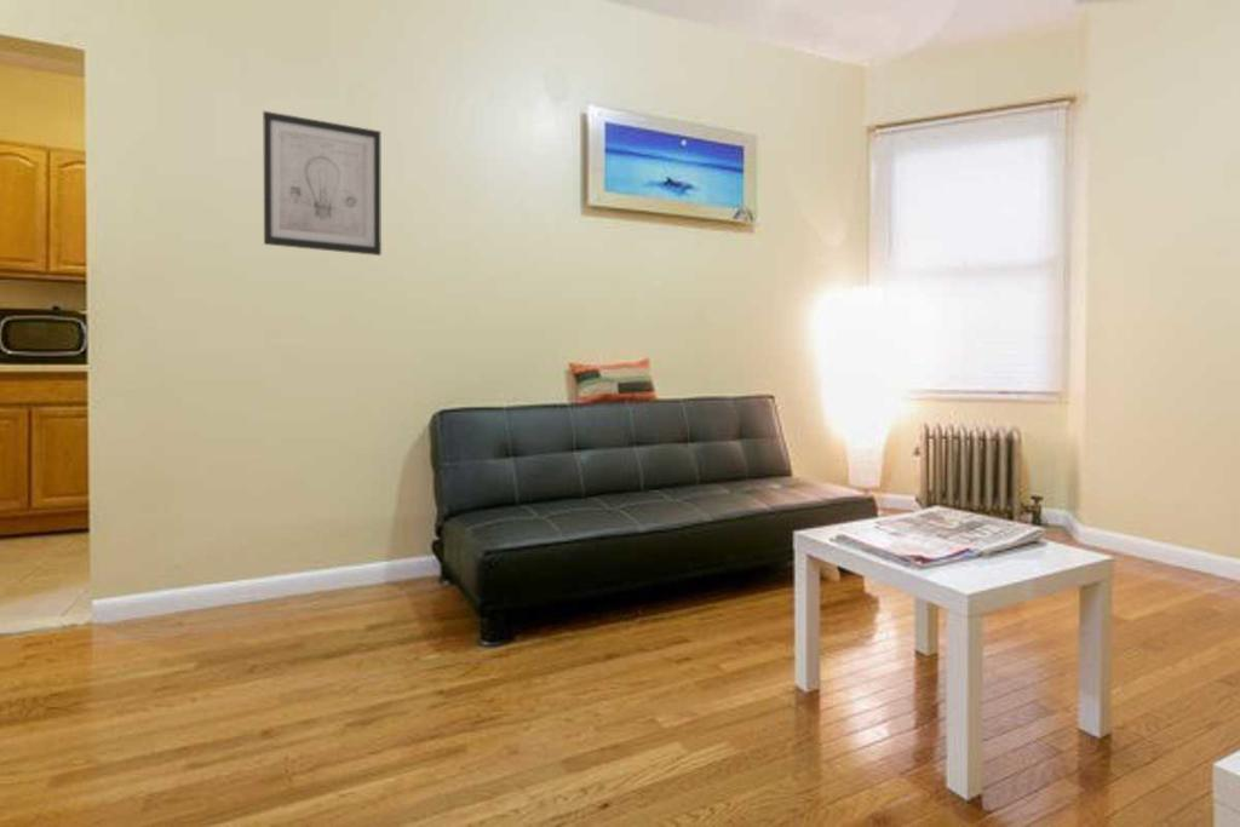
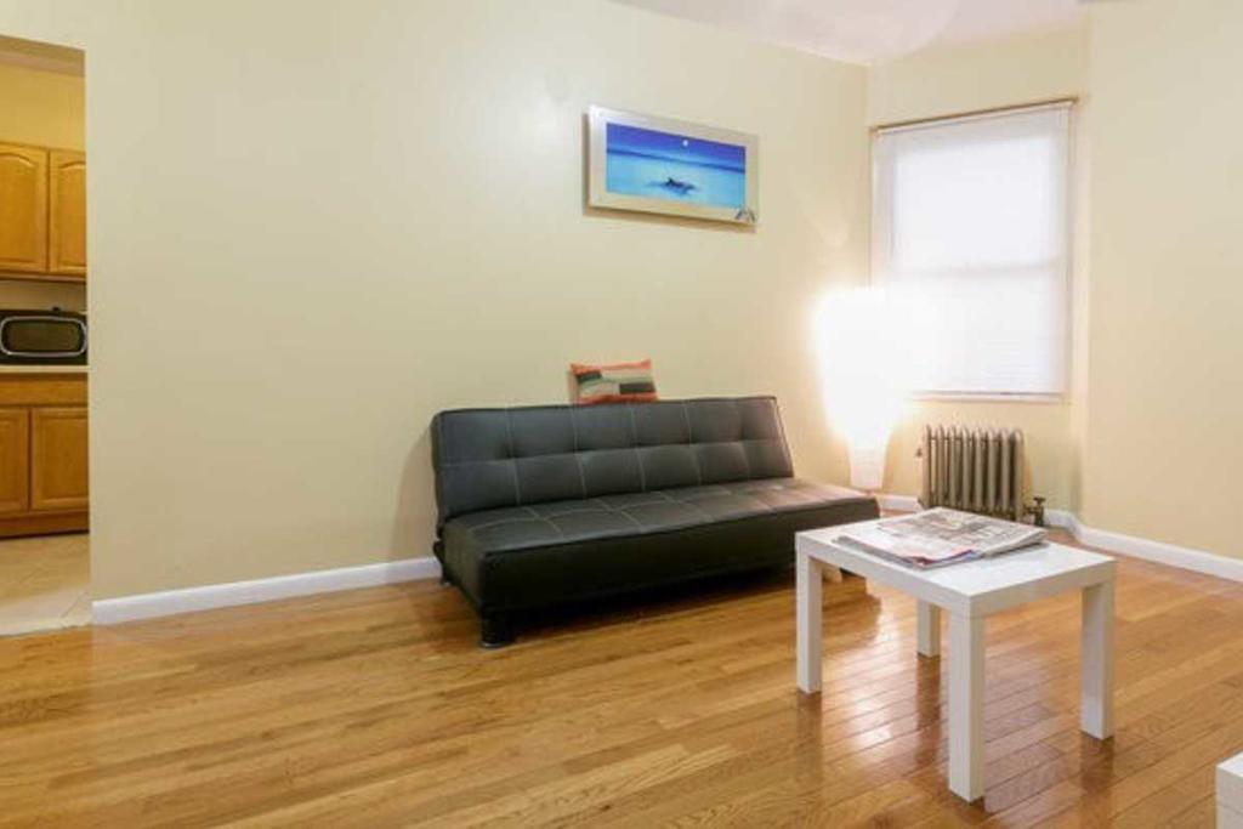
- wall art [262,110,383,257]
